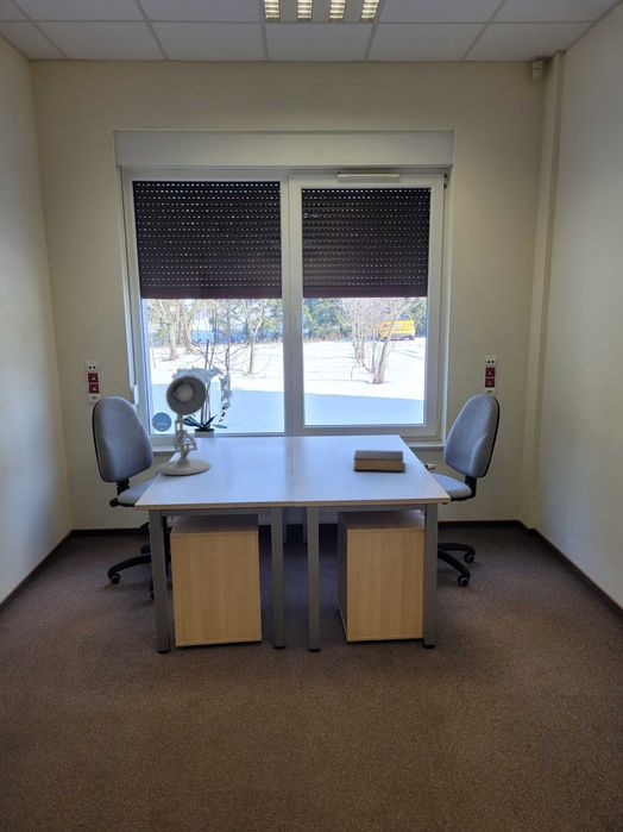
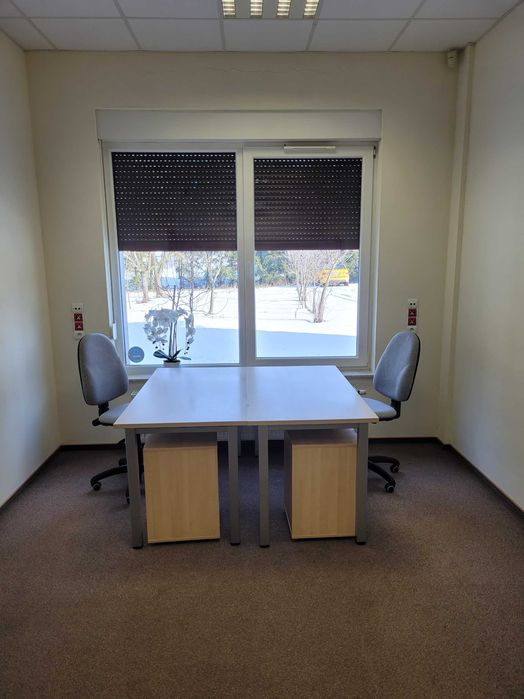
- book [352,449,404,473]
- desk lamp [156,374,212,476]
